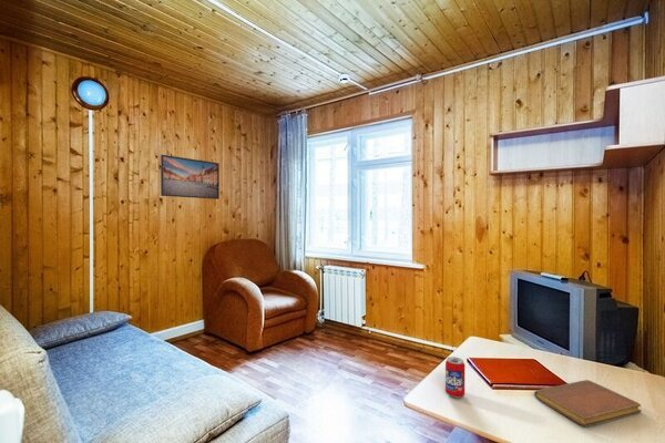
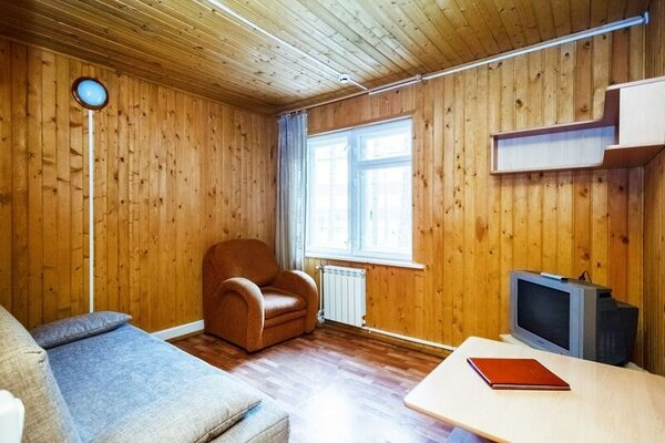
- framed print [160,154,221,200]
- notebook [533,379,643,427]
- beverage can [444,356,466,399]
